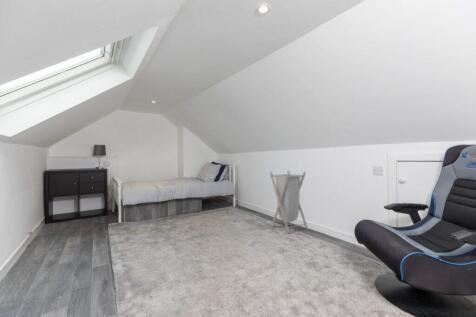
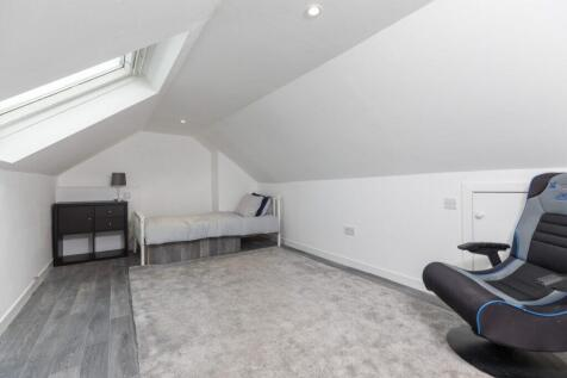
- laundry hamper [269,170,309,234]
